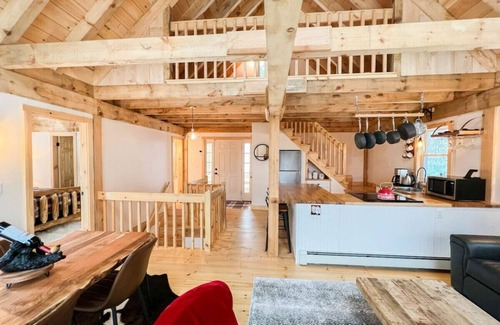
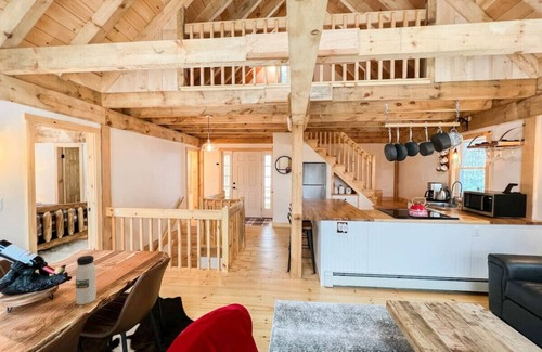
+ water bottle [75,255,98,305]
